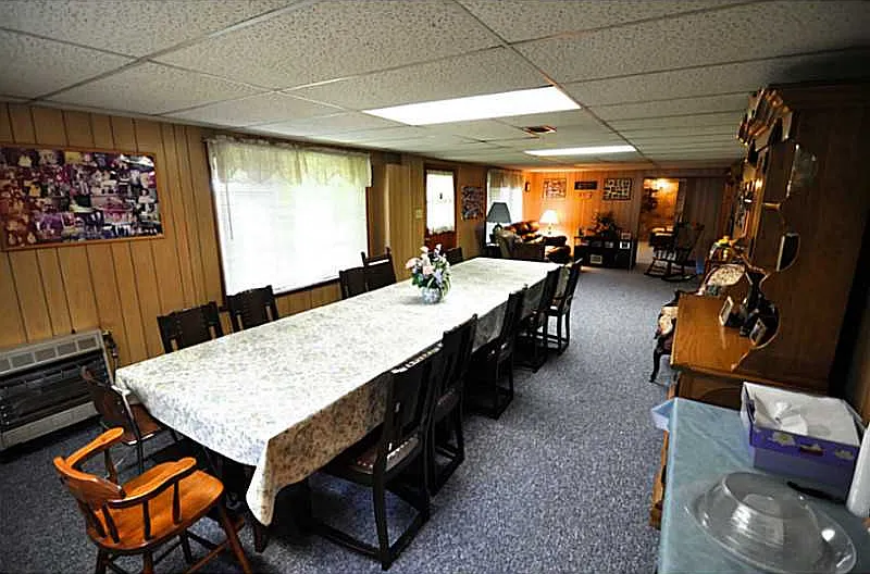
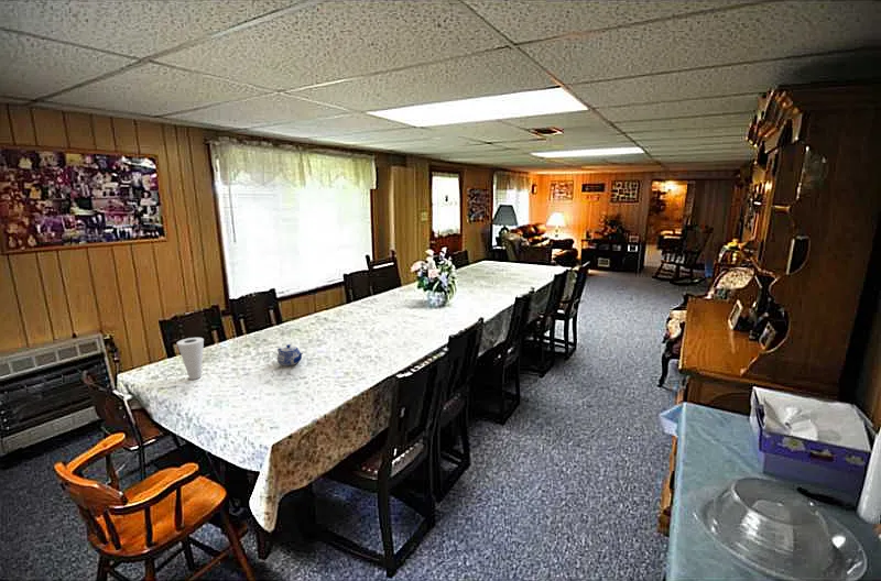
+ cup [176,337,205,381]
+ teapot [276,343,304,368]
